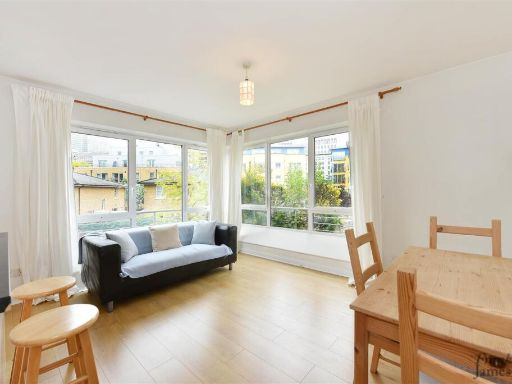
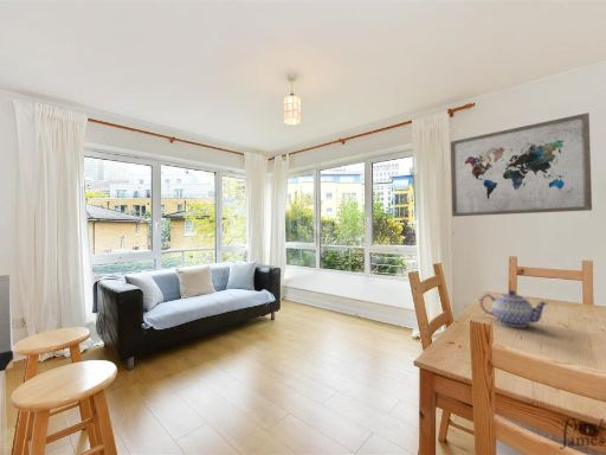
+ teapot [479,289,550,328]
+ wall art [450,111,593,218]
